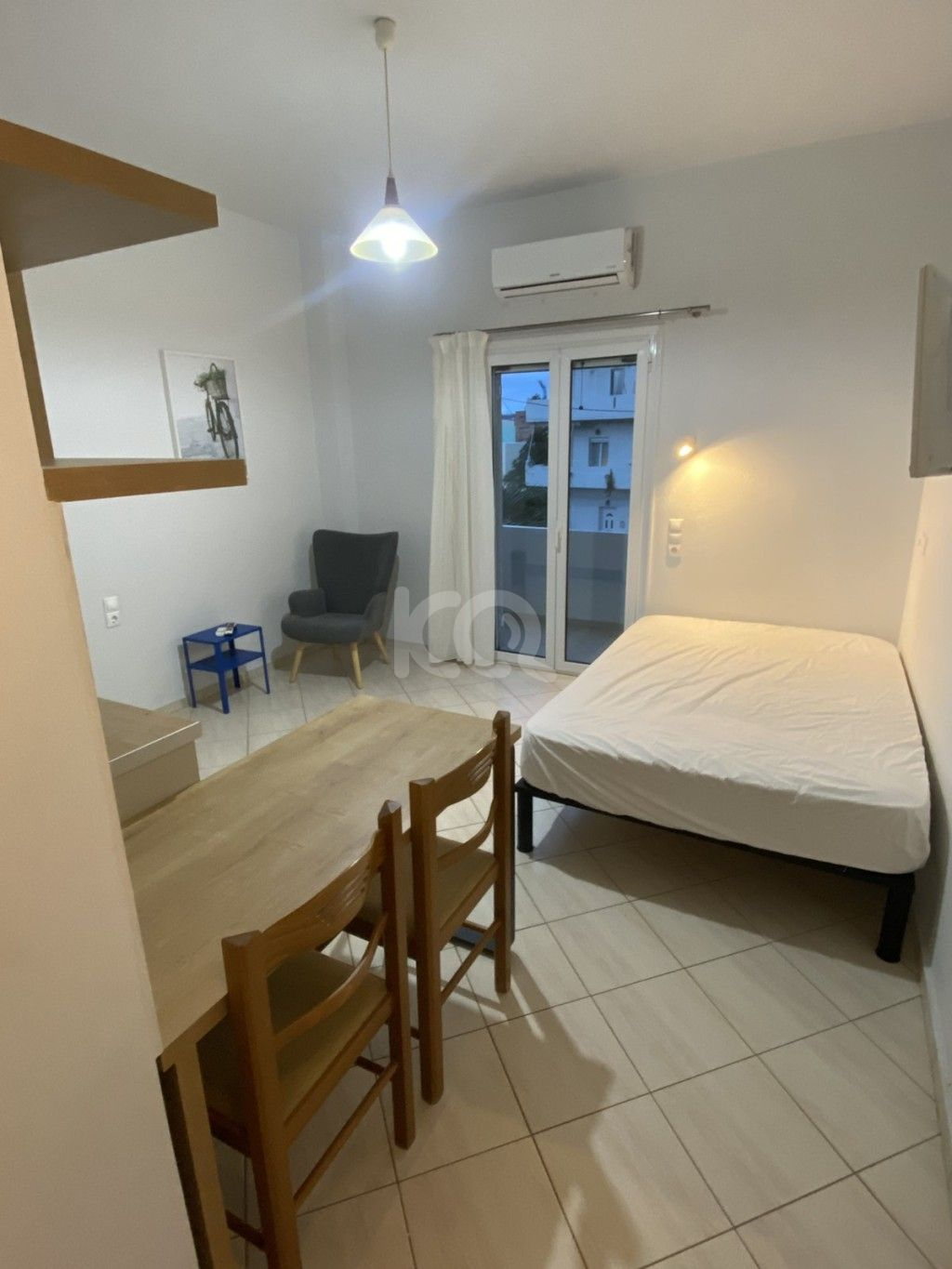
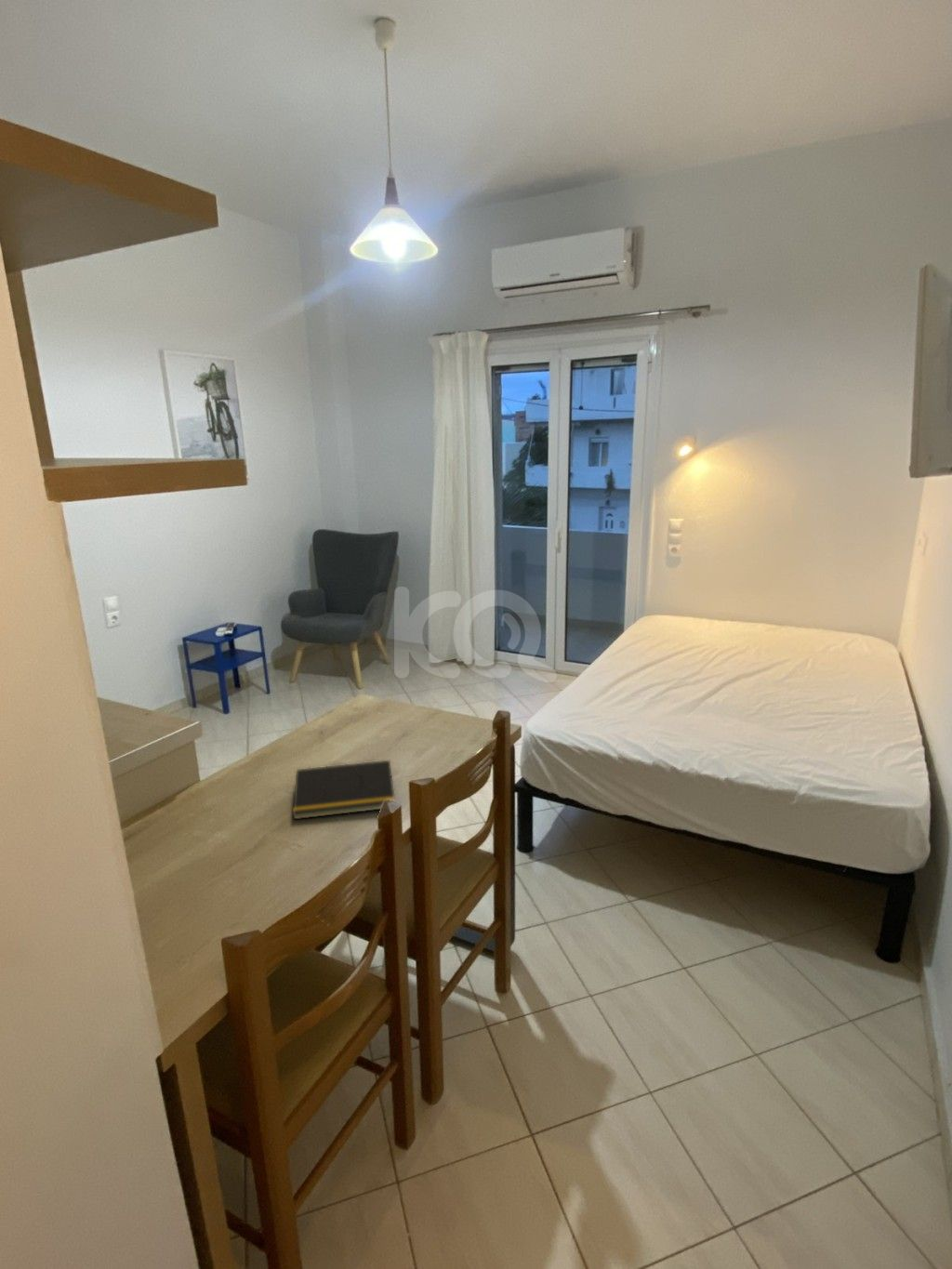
+ notepad [292,760,396,820]
